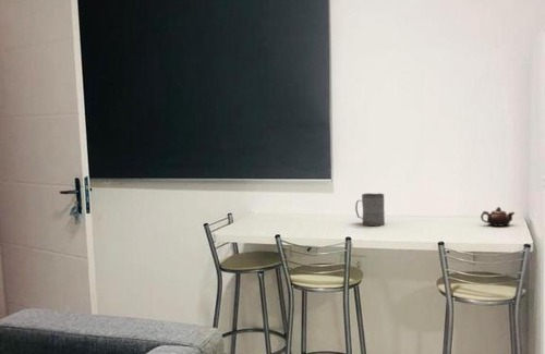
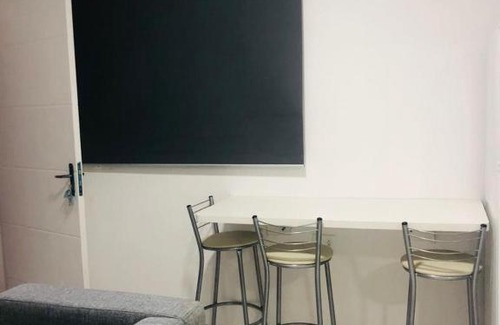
- teapot [480,206,516,228]
- mug [354,193,386,227]
